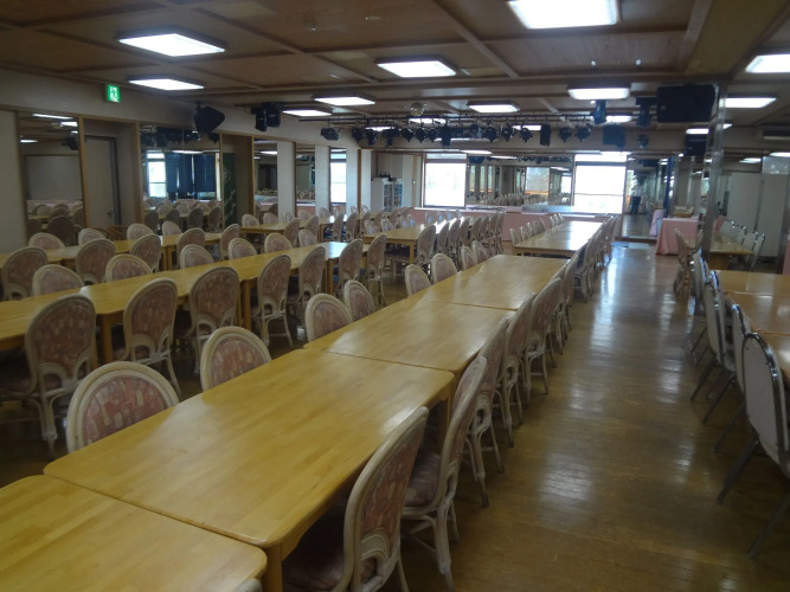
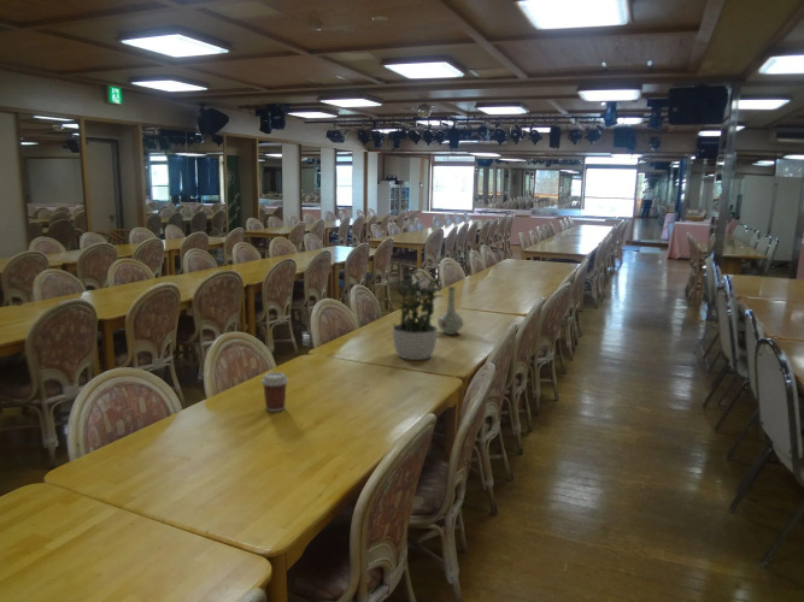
+ coffee cup [260,371,289,413]
+ vase [436,285,464,336]
+ potted plant [392,267,446,361]
